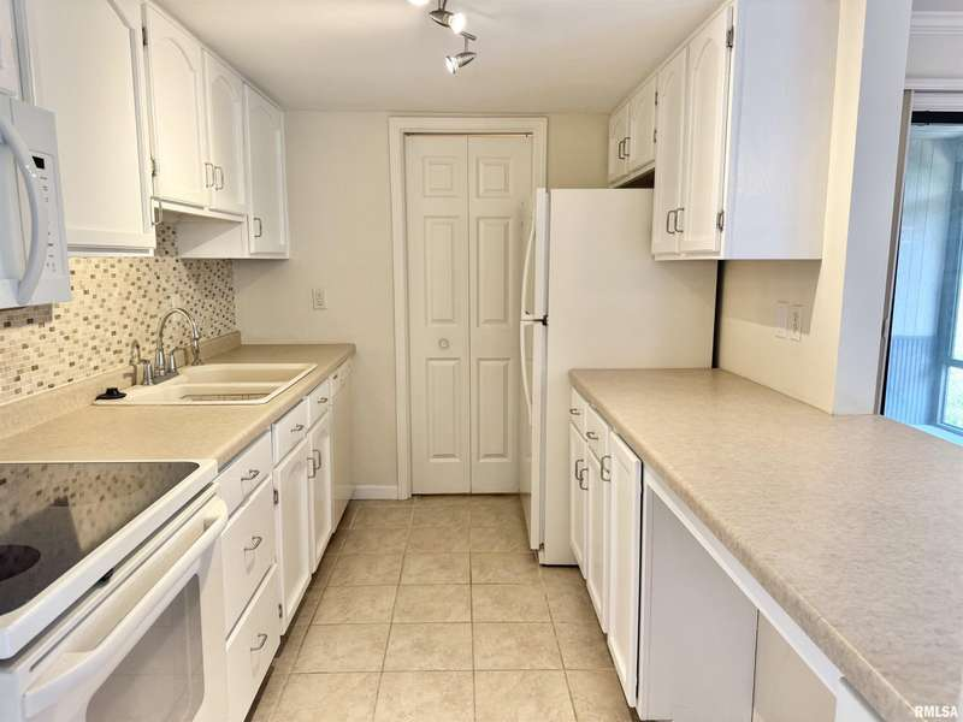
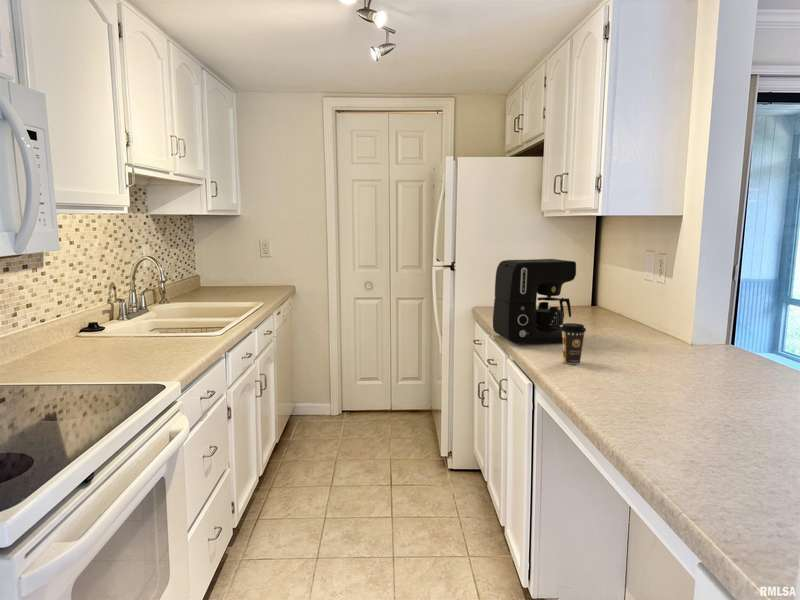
+ coffee cup [560,322,587,365]
+ coffee maker [492,258,577,344]
